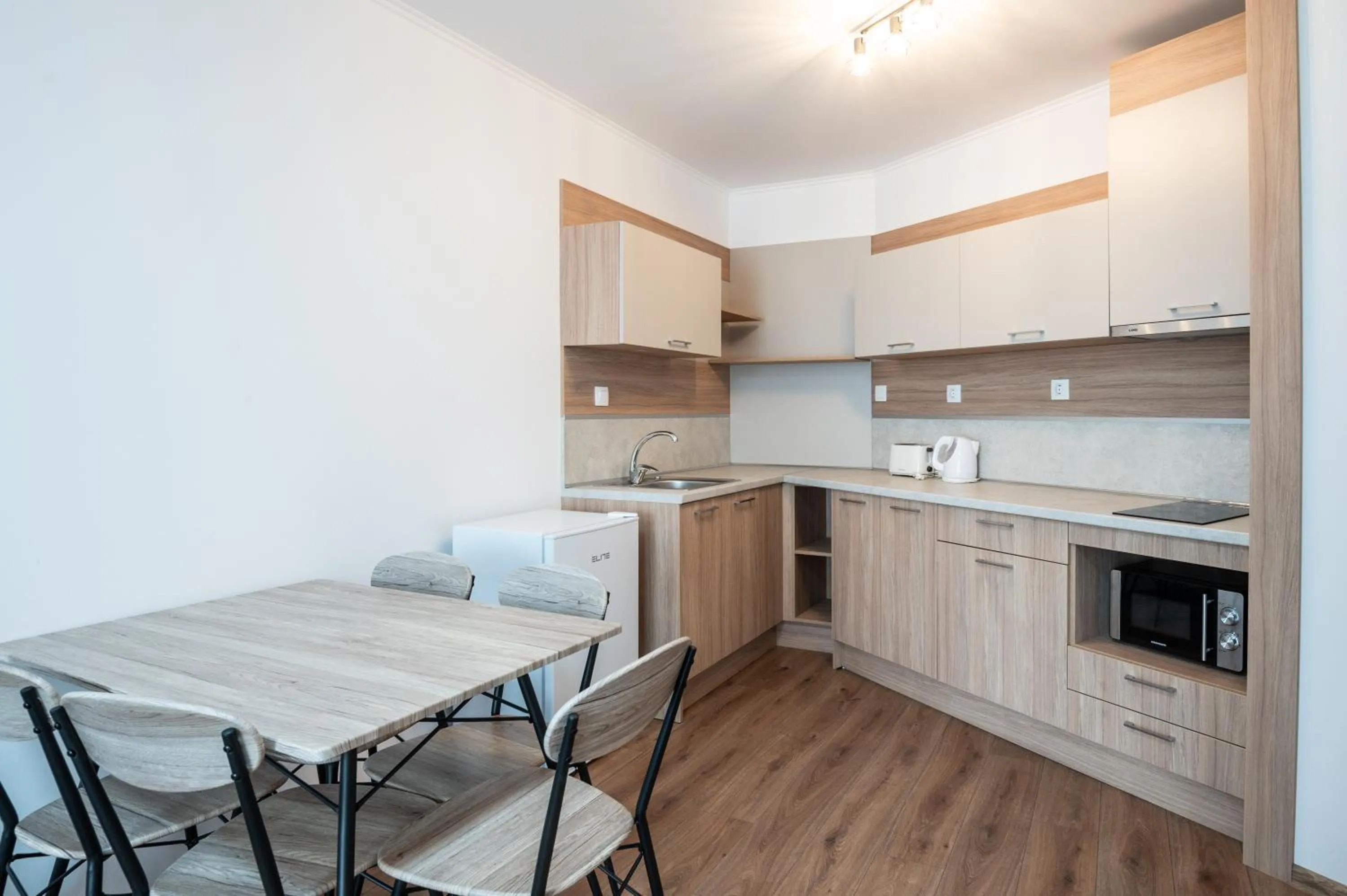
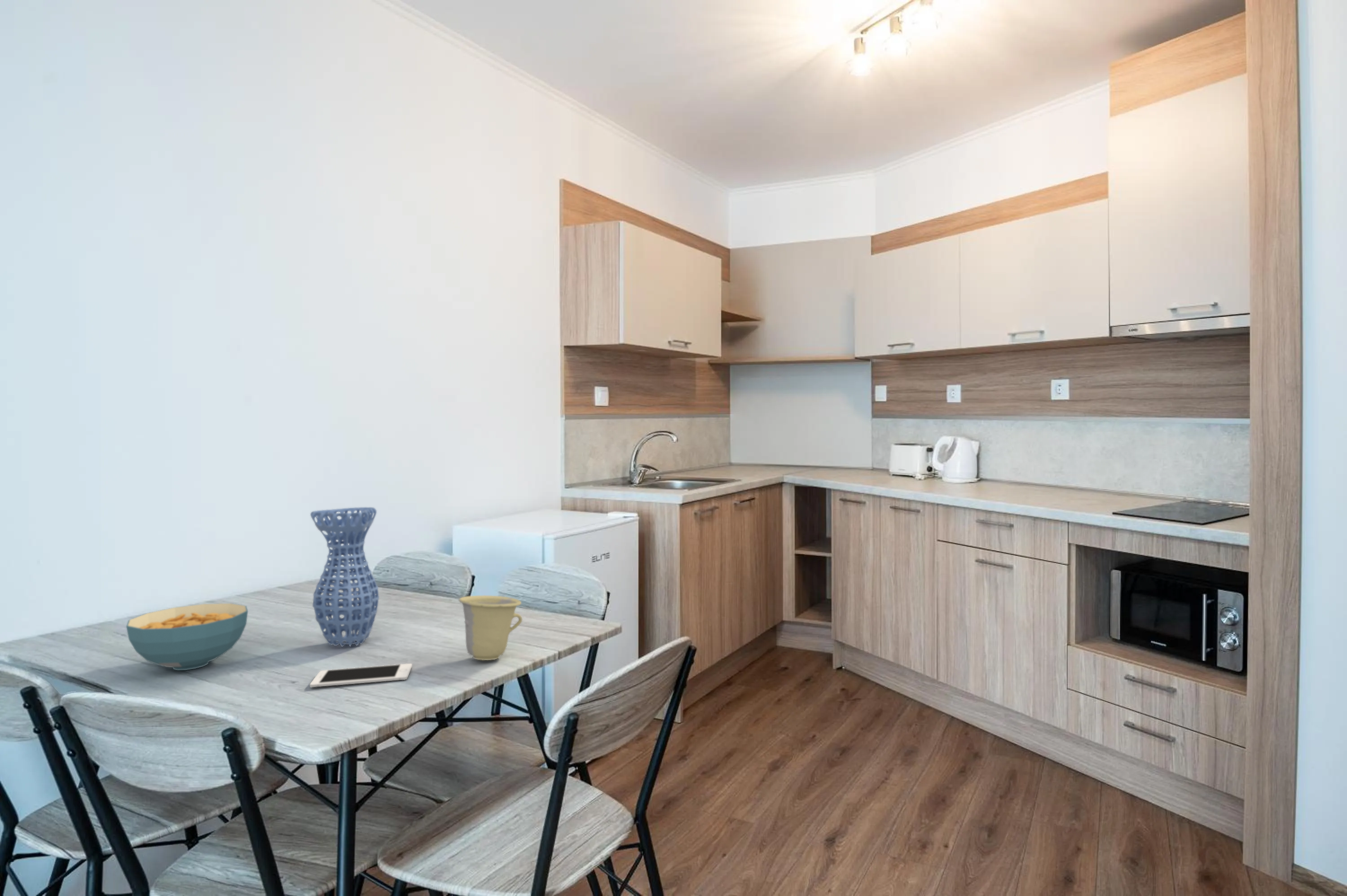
+ cell phone [309,663,413,688]
+ cereal bowl [126,603,248,671]
+ vase [310,507,380,647]
+ cup [458,595,523,661]
